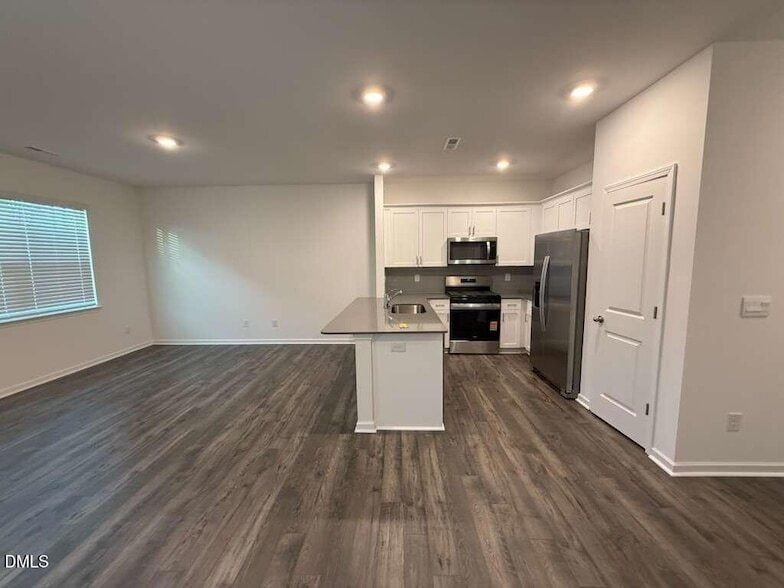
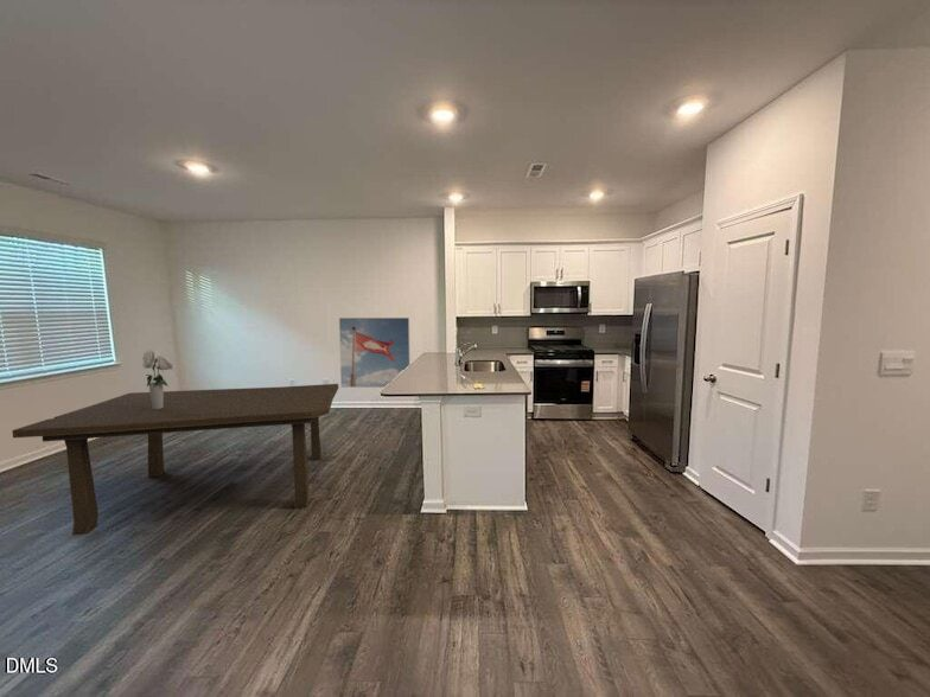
+ dining table [11,383,339,537]
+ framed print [338,316,410,389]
+ bouquet [141,347,174,409]
